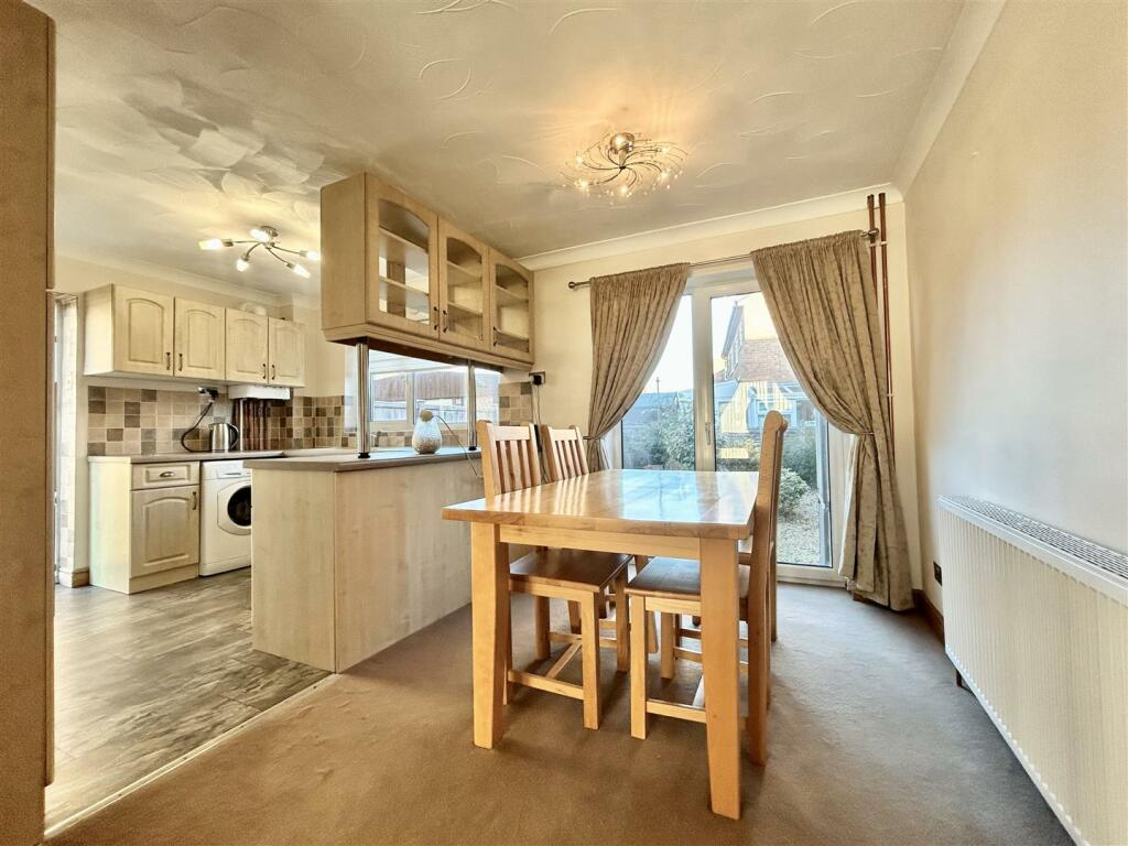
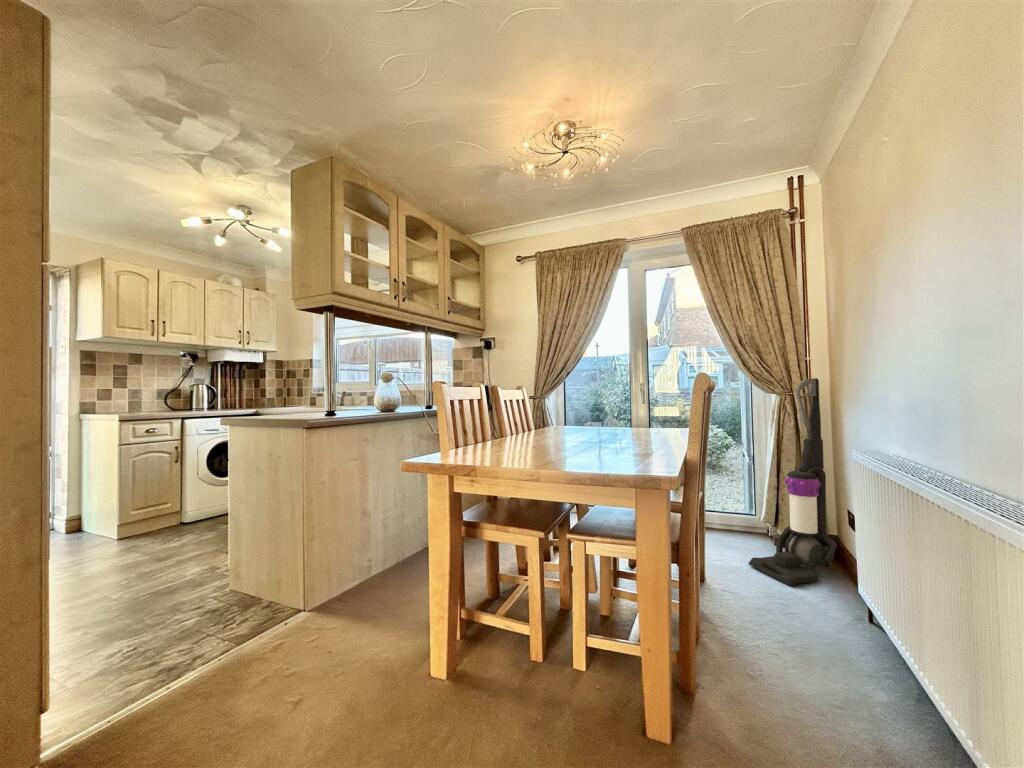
+ vacuum cleaner [748,377,838,587]
